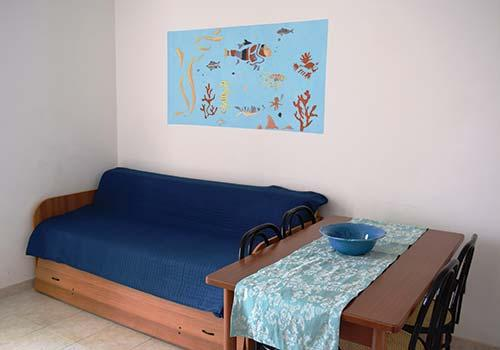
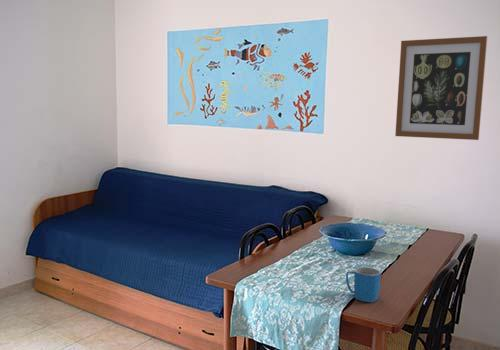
+ wall art [394,35,488,141]
+ mug [345,266,382,303]
